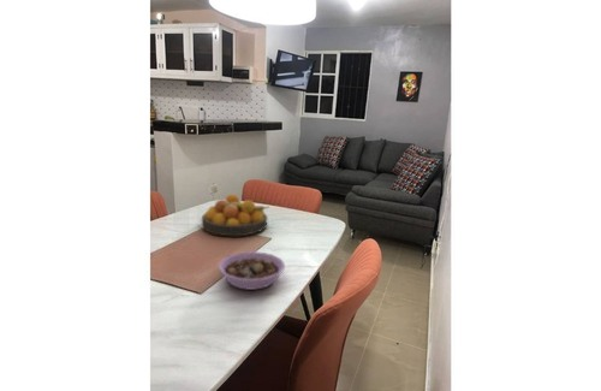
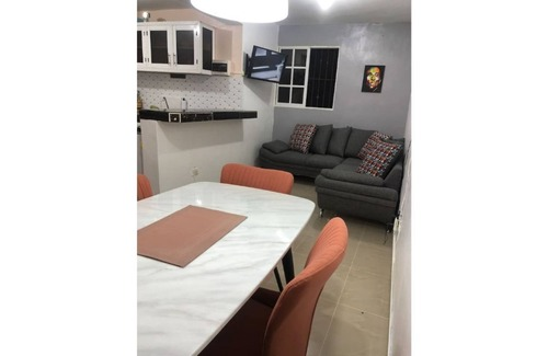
- bowl [218,250,286,291]
- fruit bowl [201,192,270,237]
